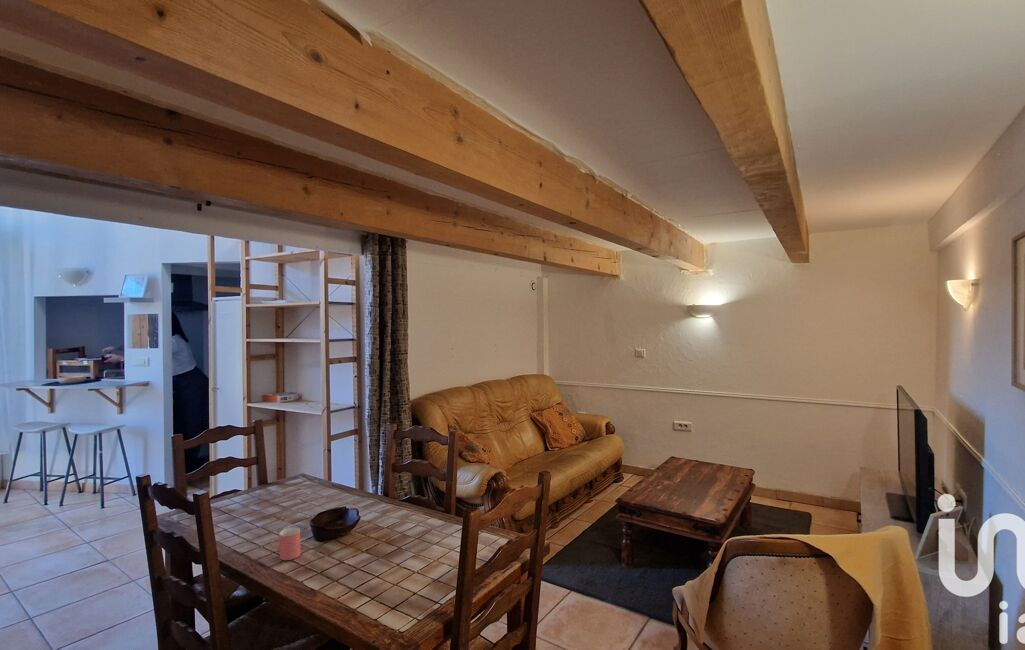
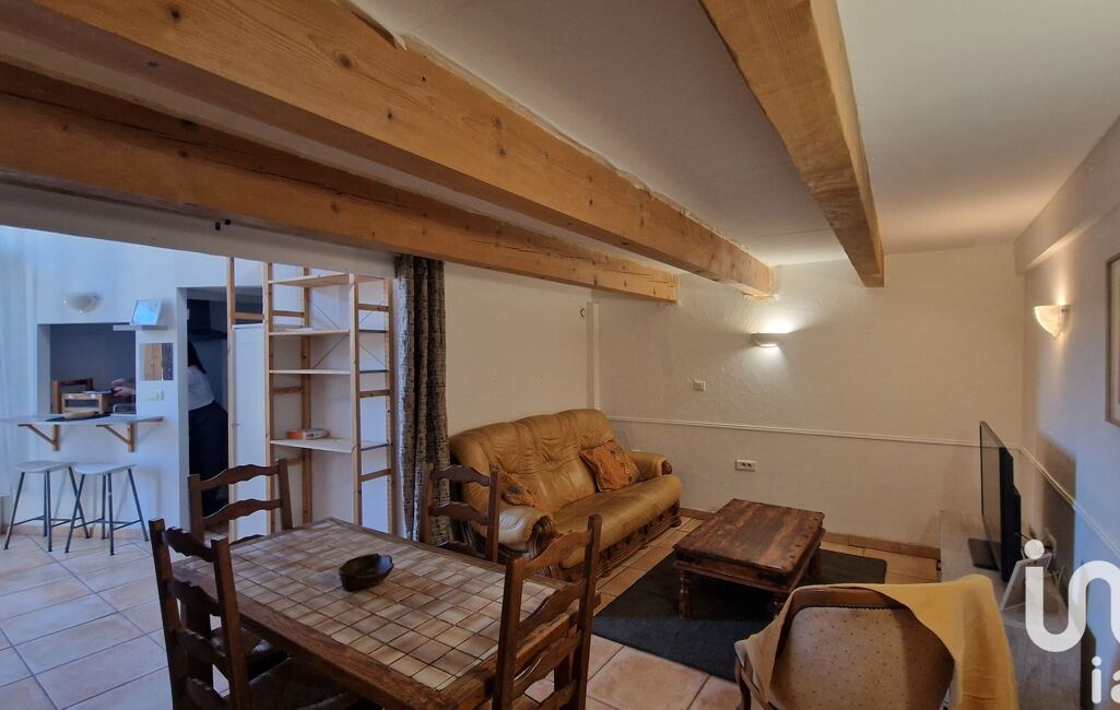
- cup [269,527,301,561]
